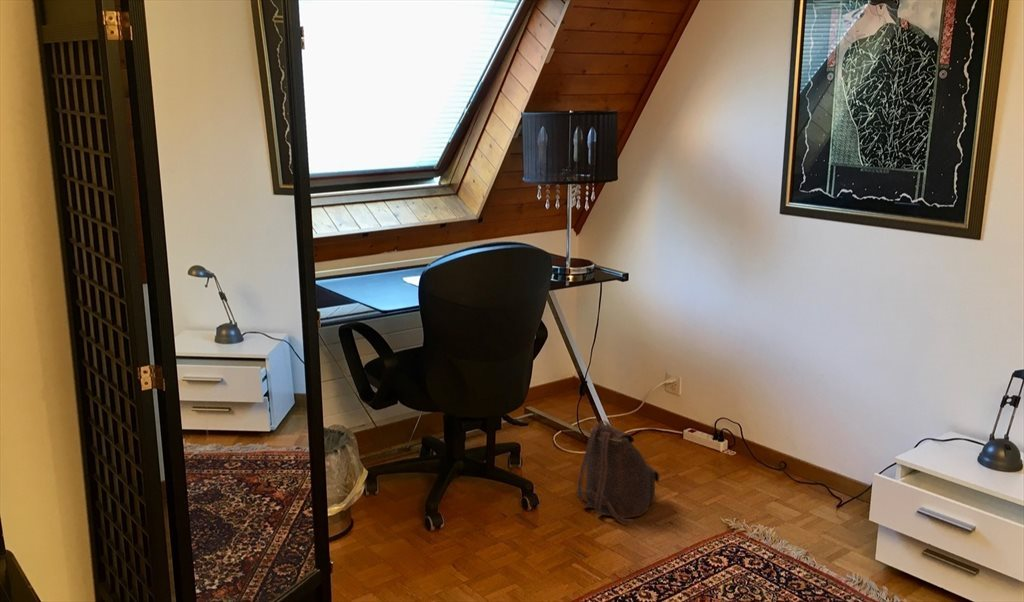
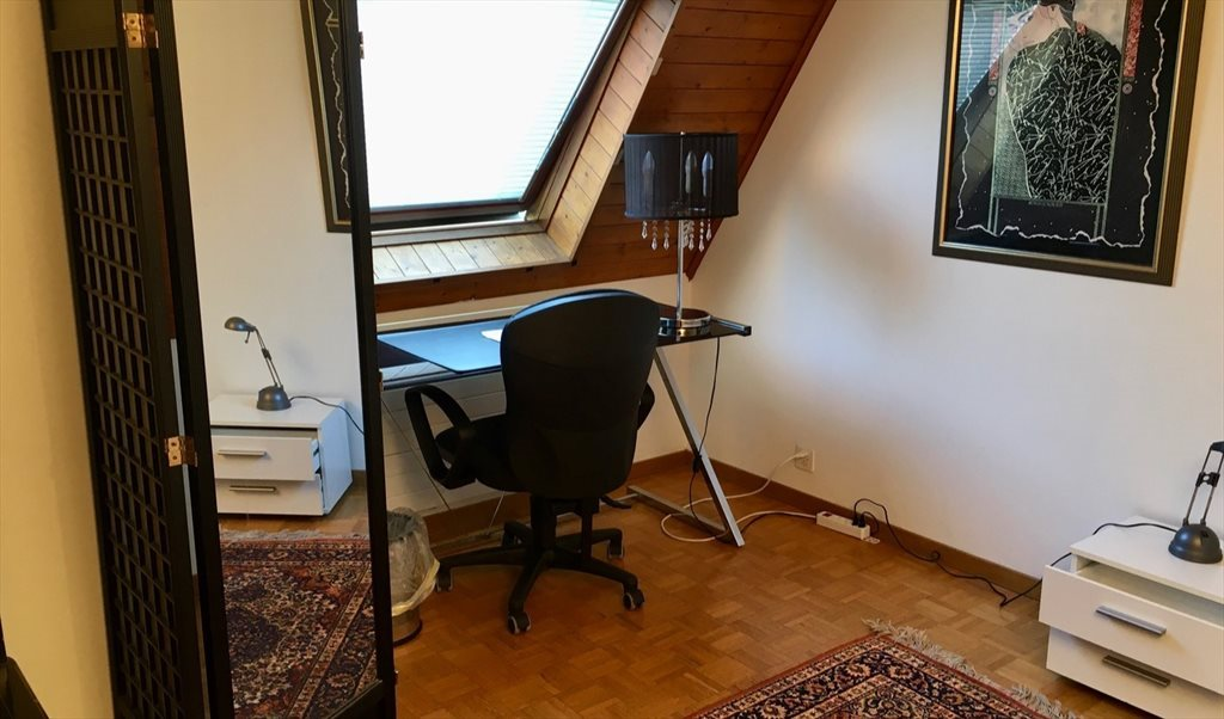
- backpack [575,420,660,525]
